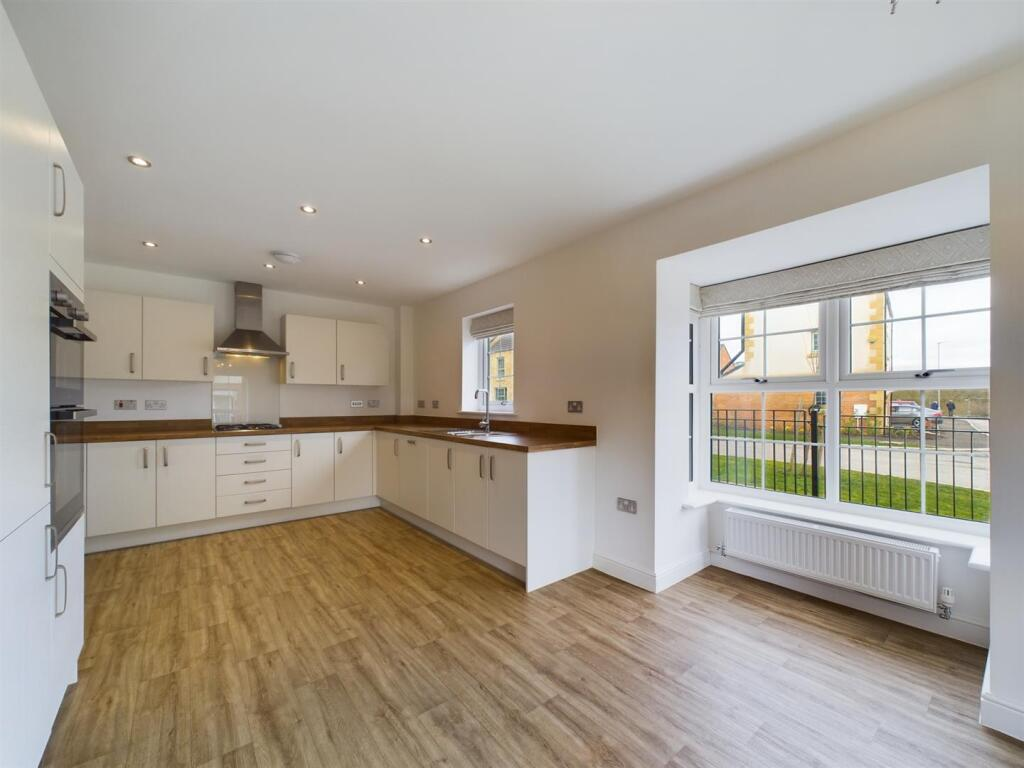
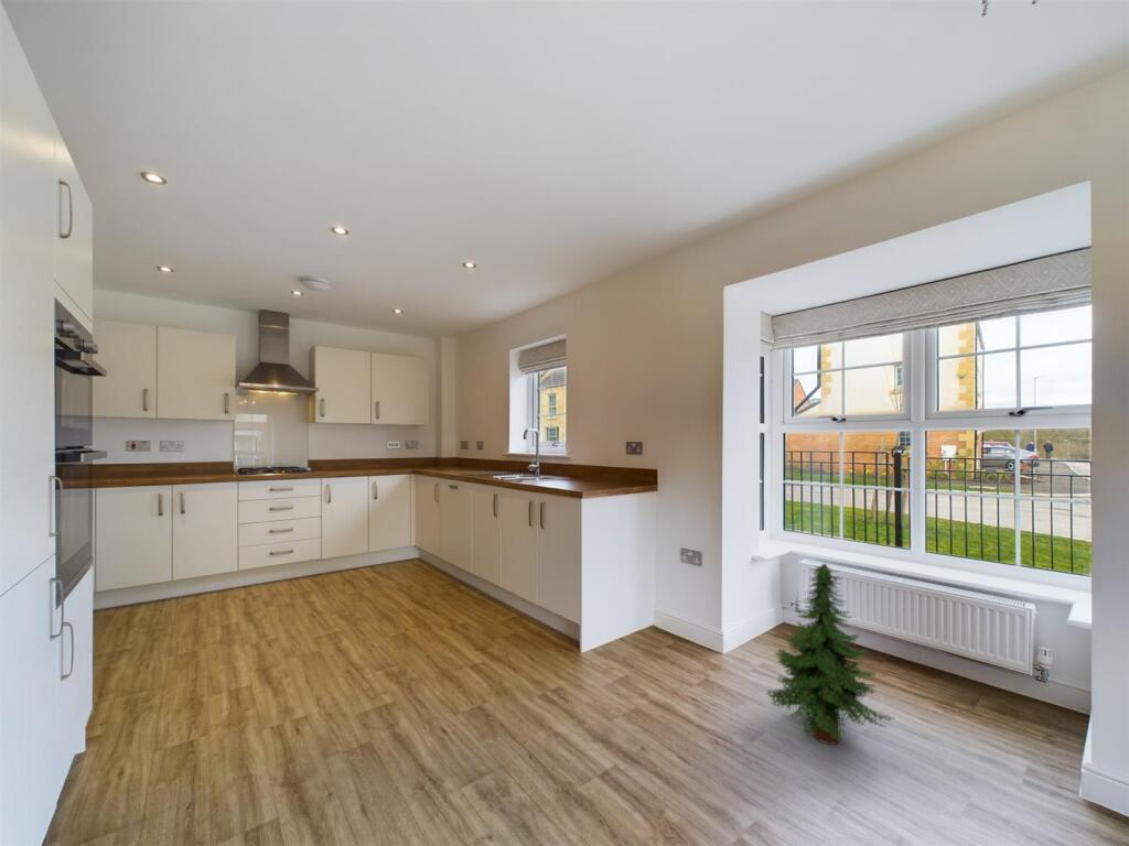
+ tree [765,563,895,746]
